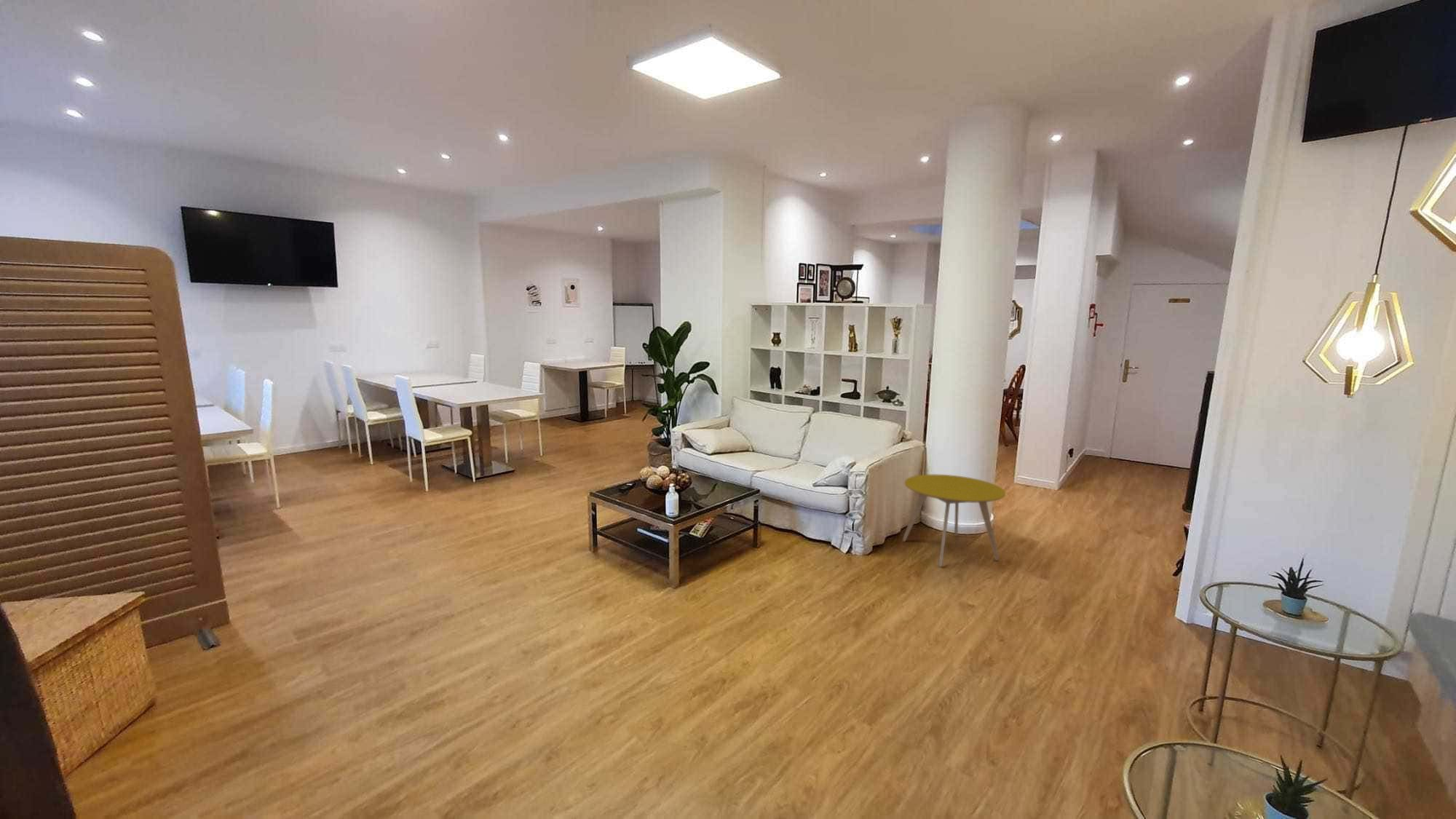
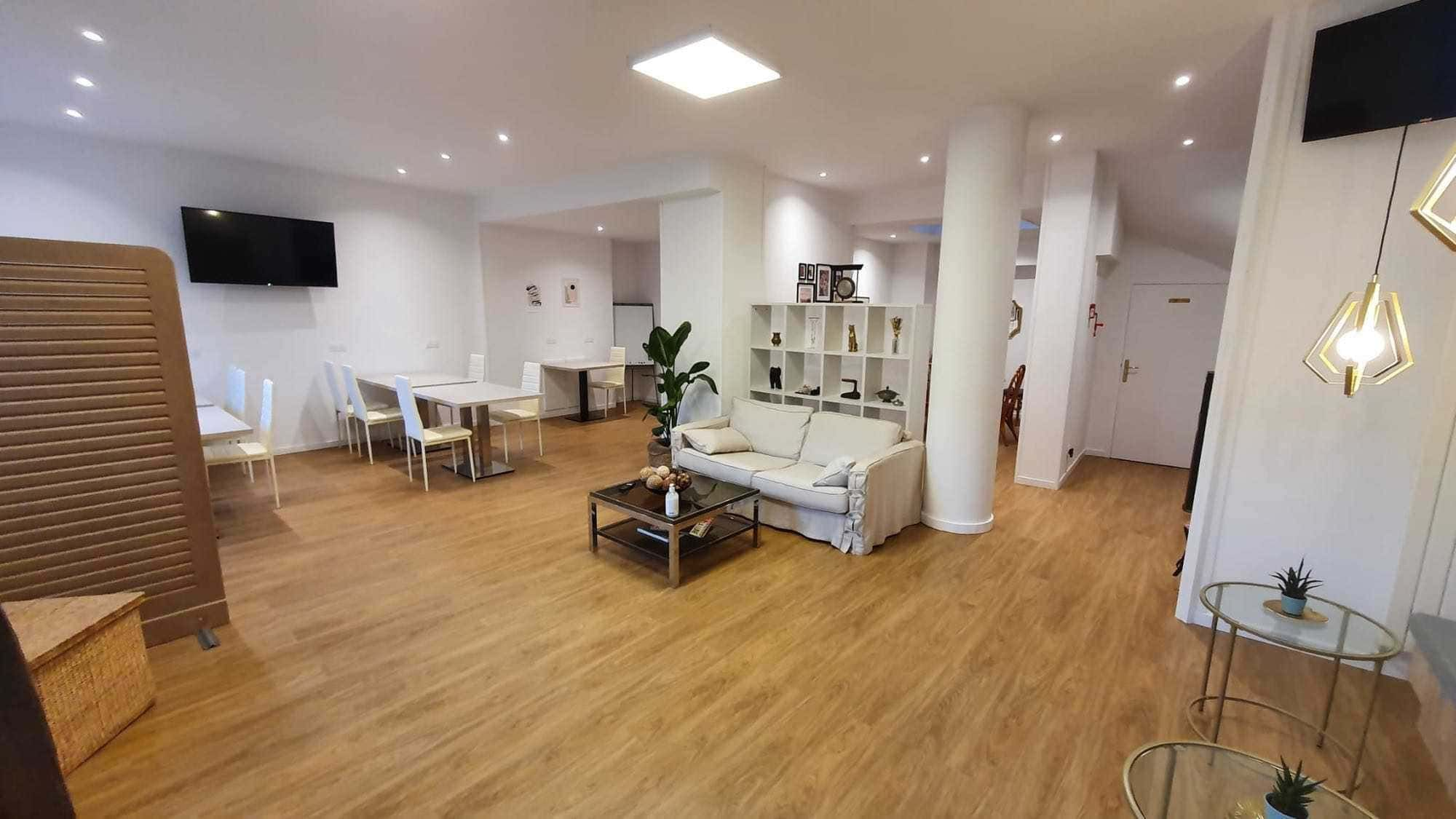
- side table [901,474,1006,567]
